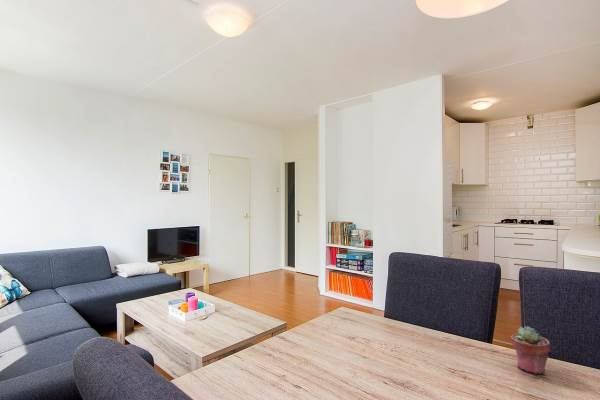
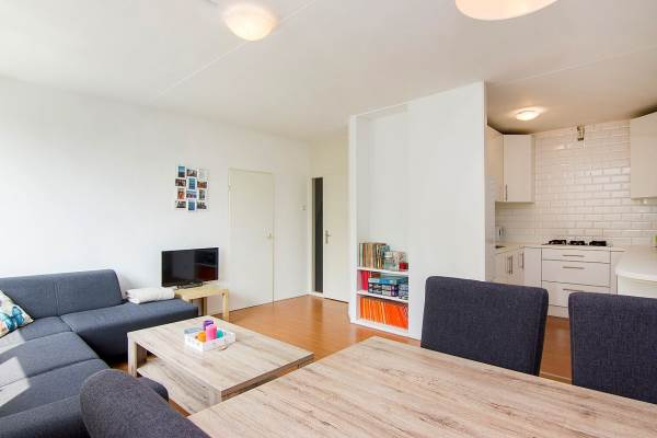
- potted succulent [510,325,551,375]
